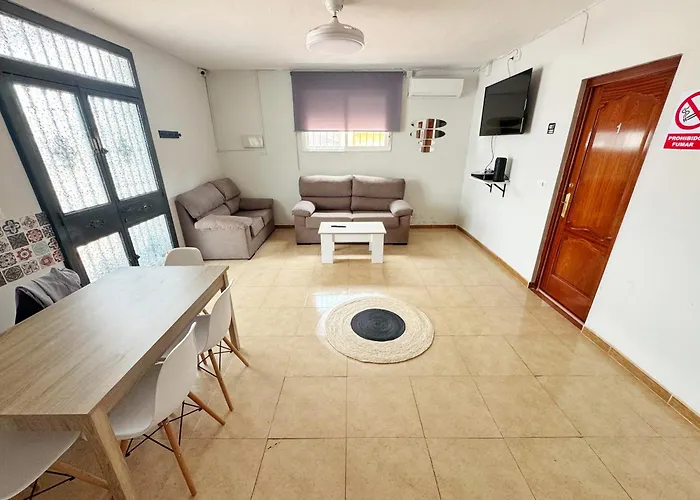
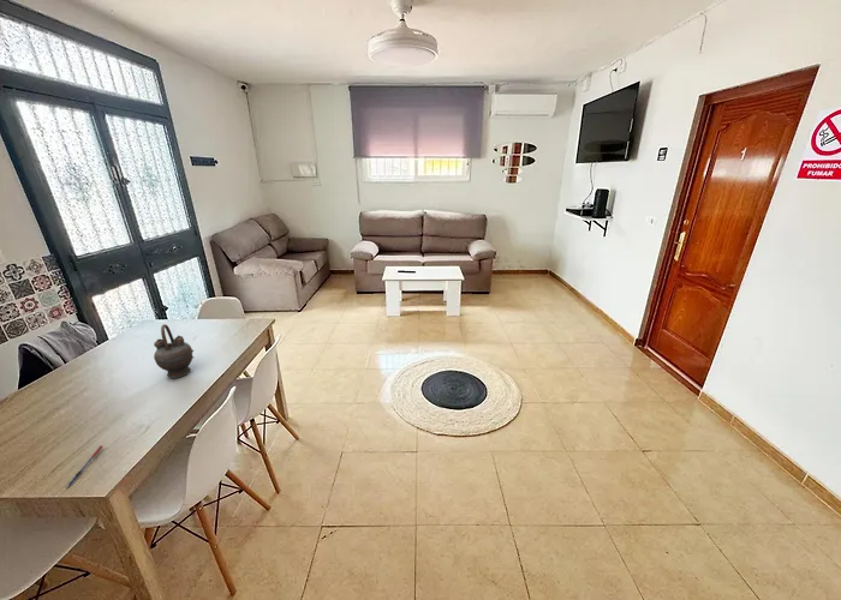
+ pen [66,444,105,488]
+ teapot [153,323,195,379]
